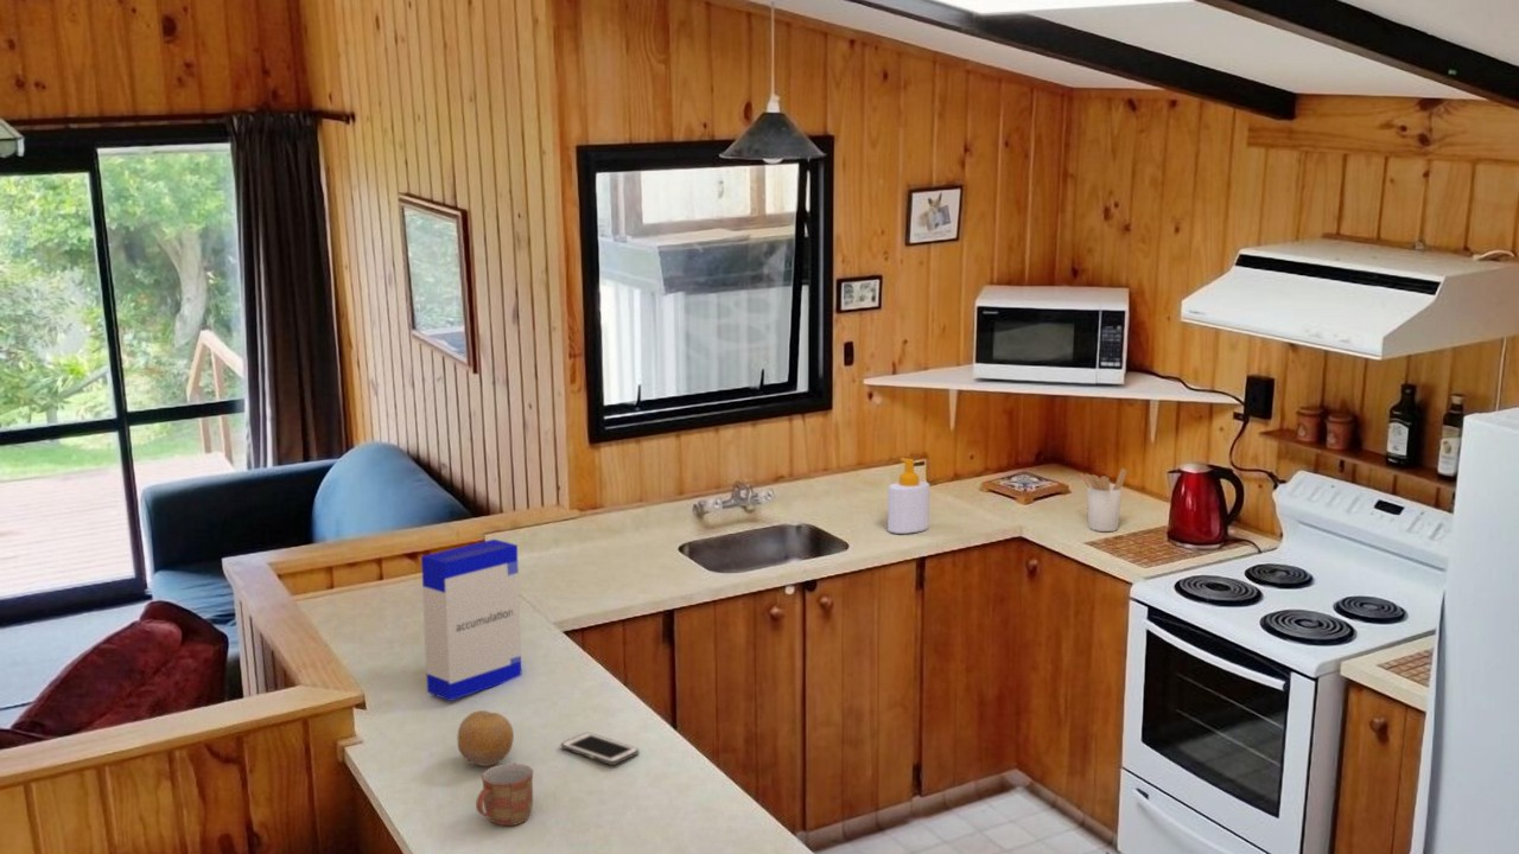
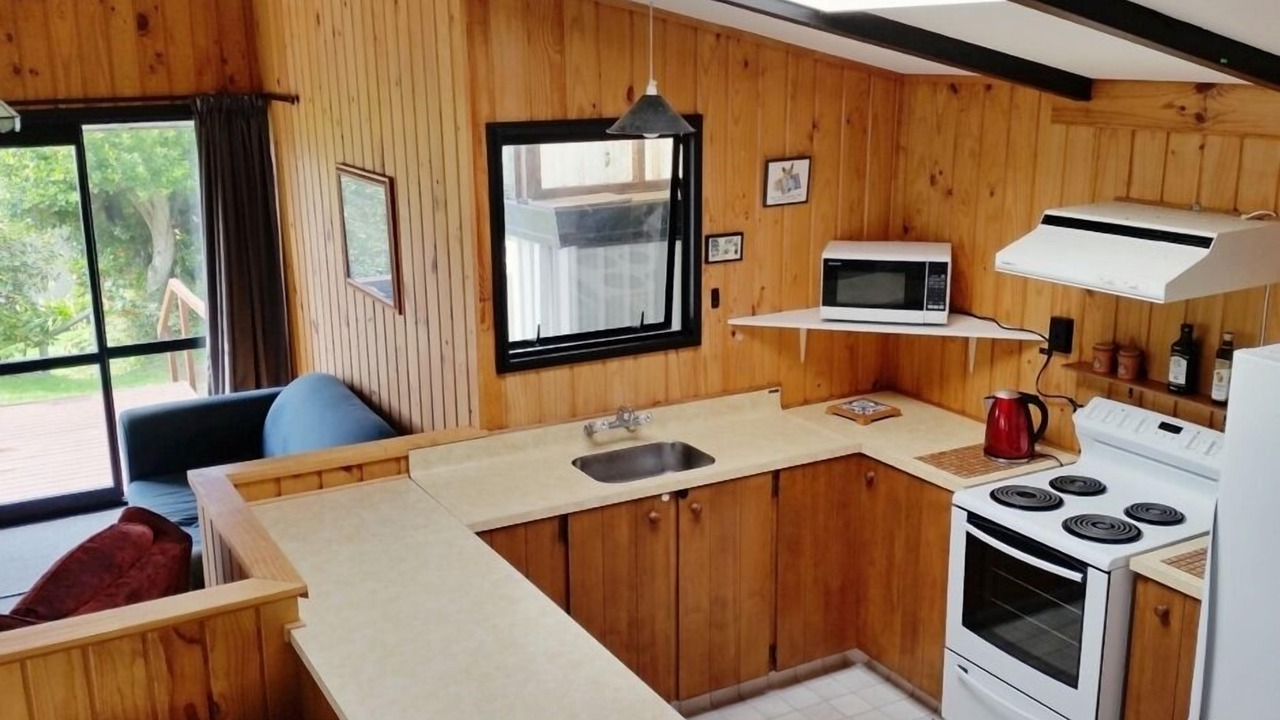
- utensil holder [1080,467,1129,533]
- soap bottle [886,457,930,535]
- cell phone [560,732,640,766]
- fruit [457,709,515,767]
- mug [475,763,534,827]
- cereal box [420,538,522,702]
